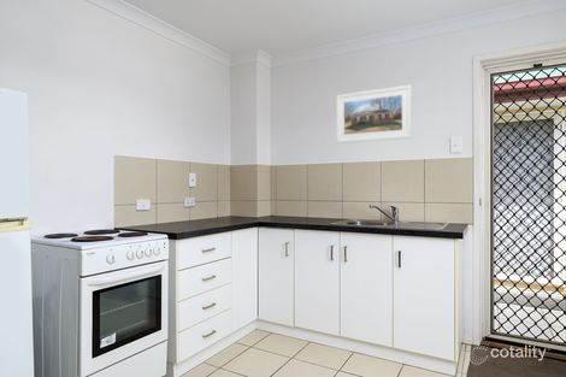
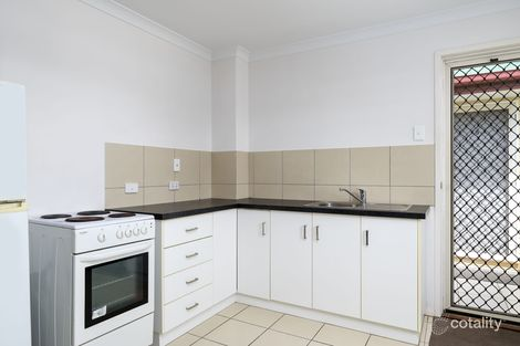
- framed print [335,84,413,145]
